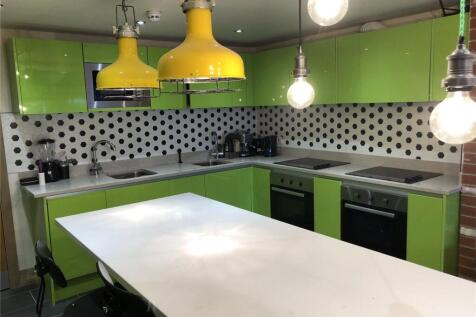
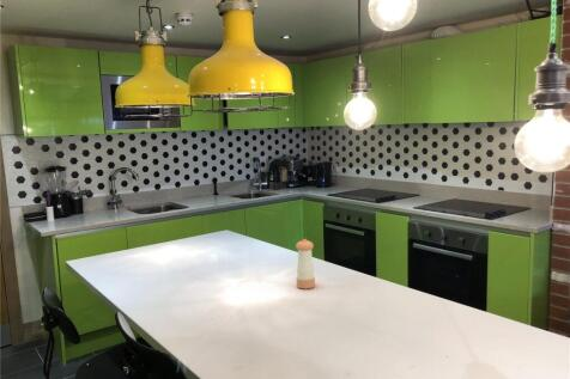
+ pepper shaker [295,238,316,289]
